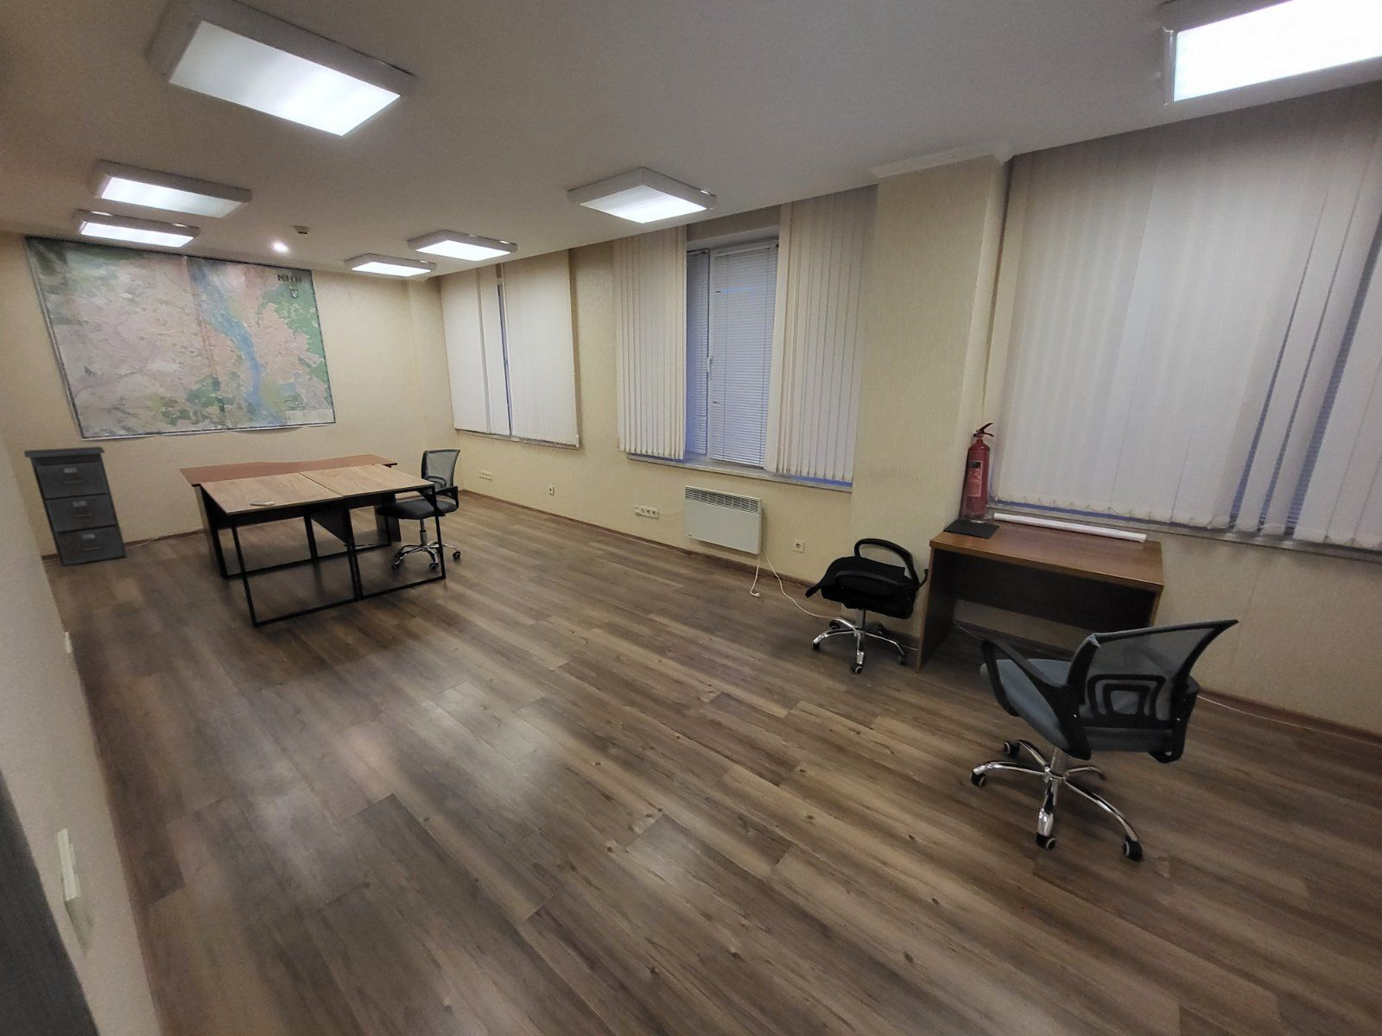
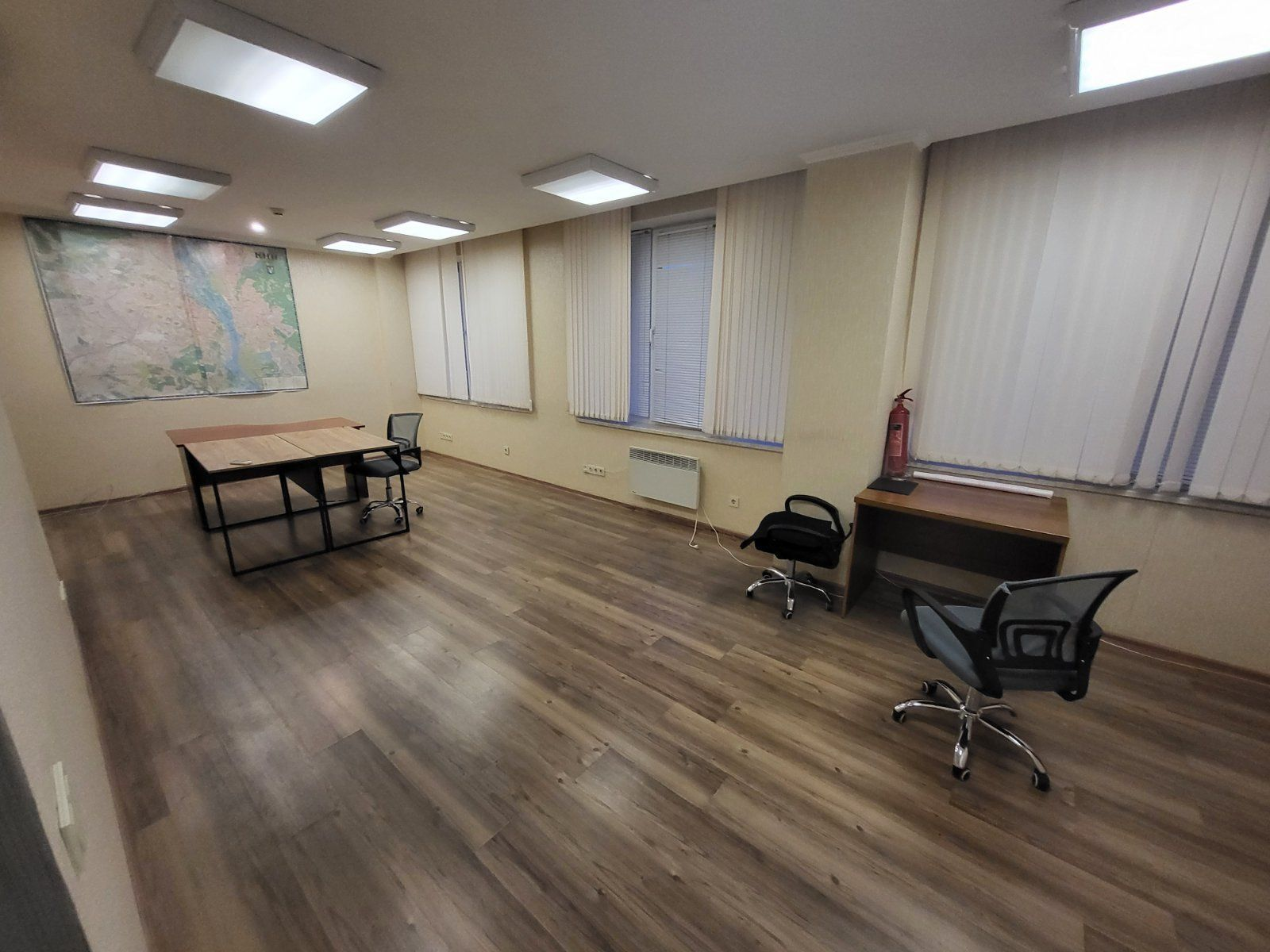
- filing cabinet [23,445,127,568]
